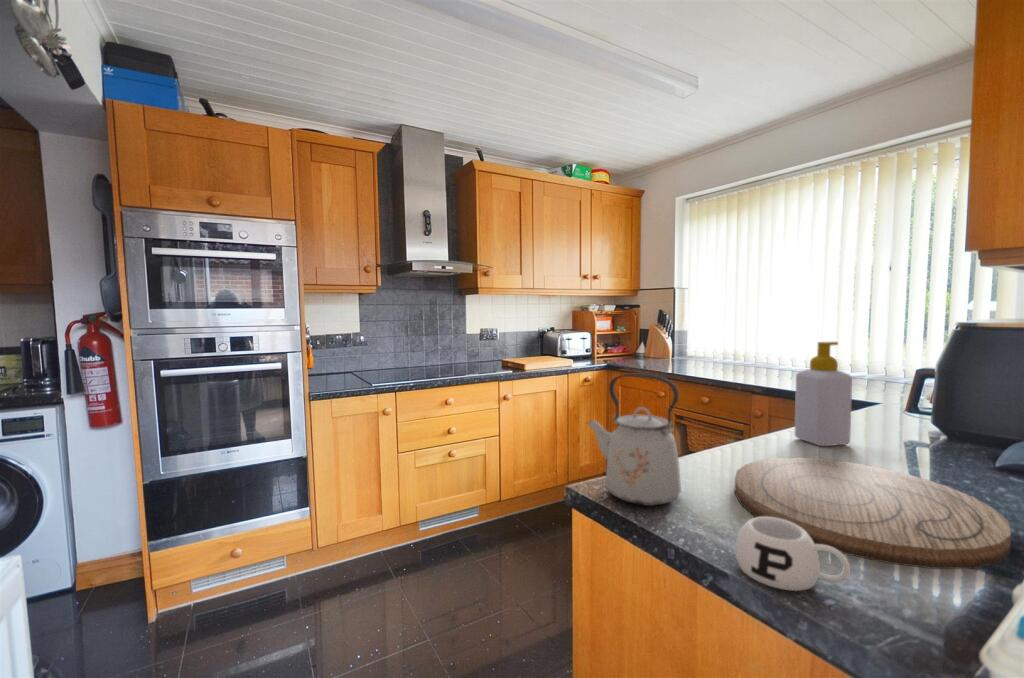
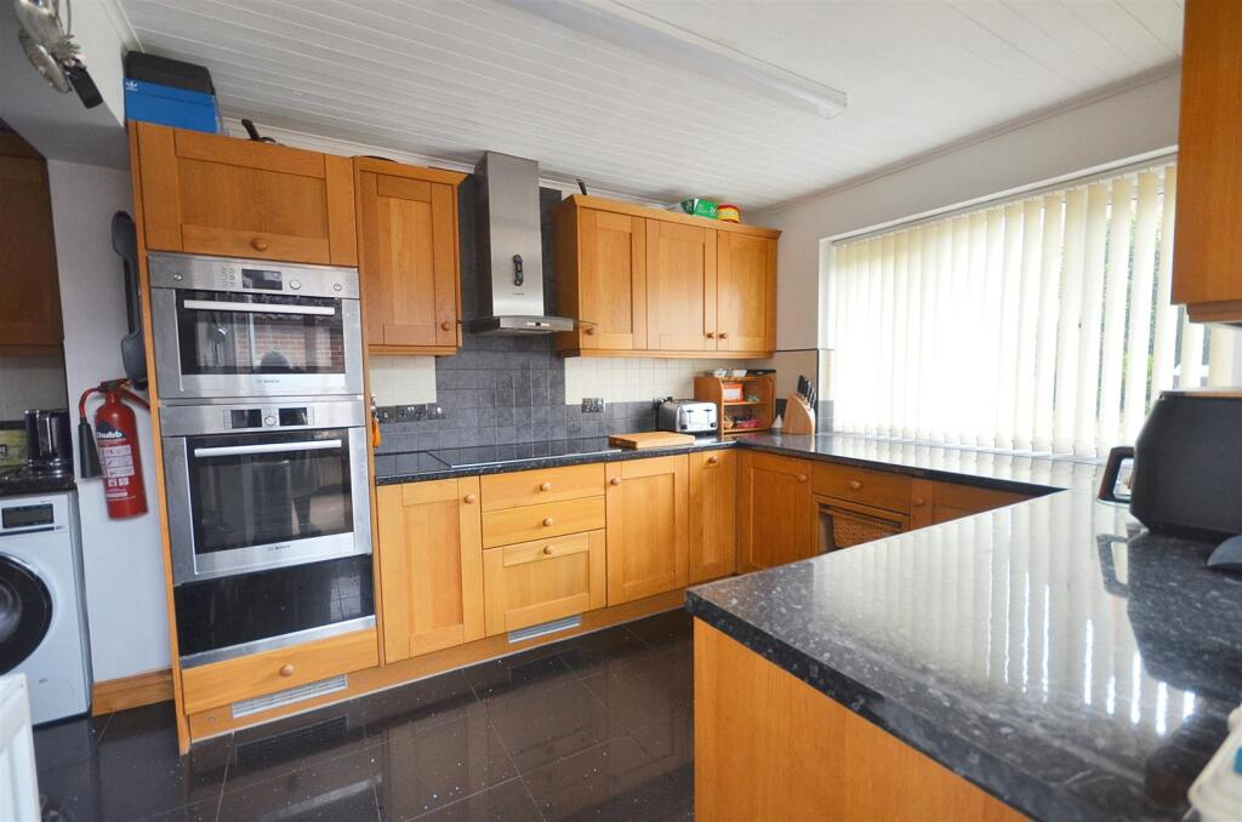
- cutting board [734,457,1012,570]
- kettle [586,372,682,507]
- mug [734,517,851,592]
- soap bottle [794,341,853,447]
